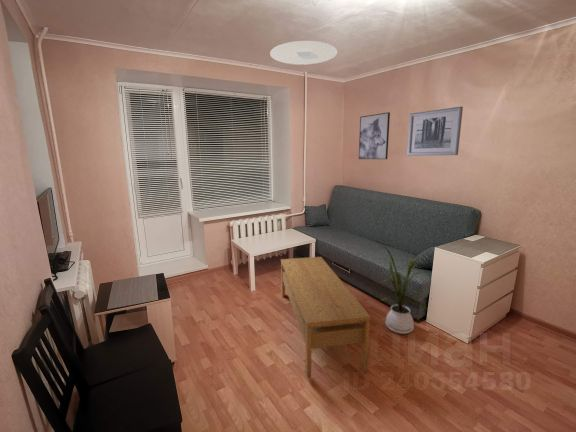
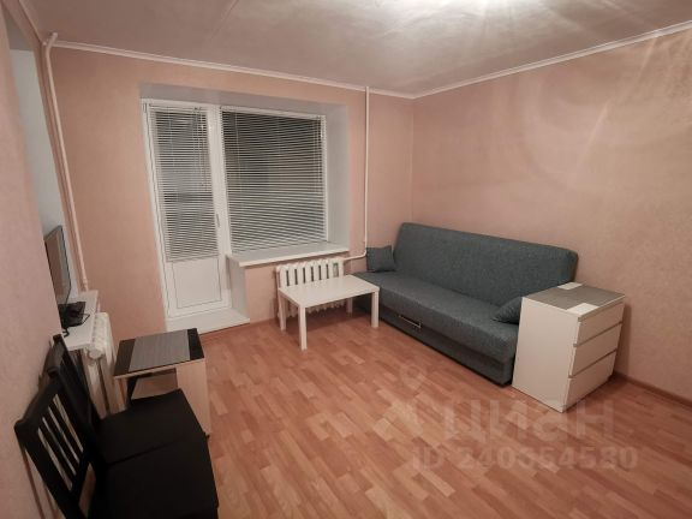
- coffee table [280,256,372,379]
- ceiling light [269,40,338,66]
- wall art [406,105,464,157]
- house plant [378,243,427,335]
- wall art [358,111,391,160]
